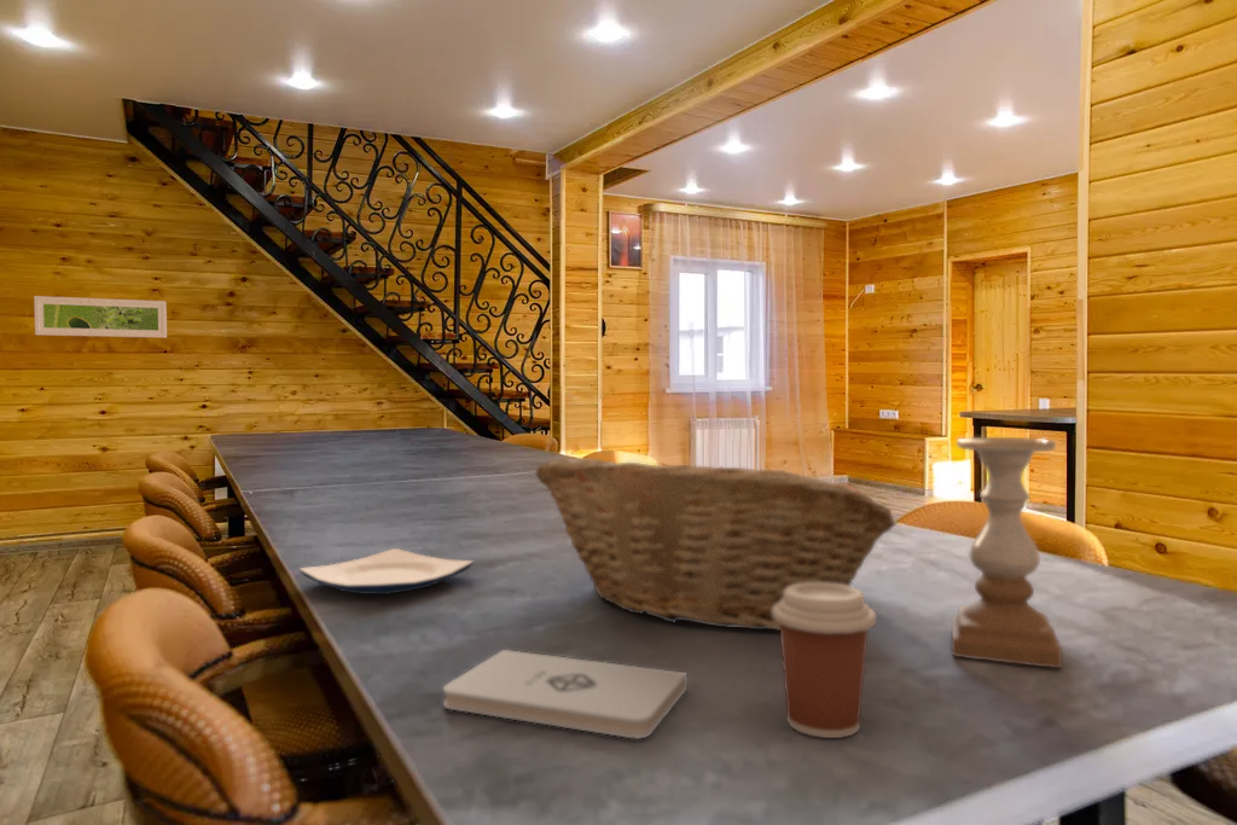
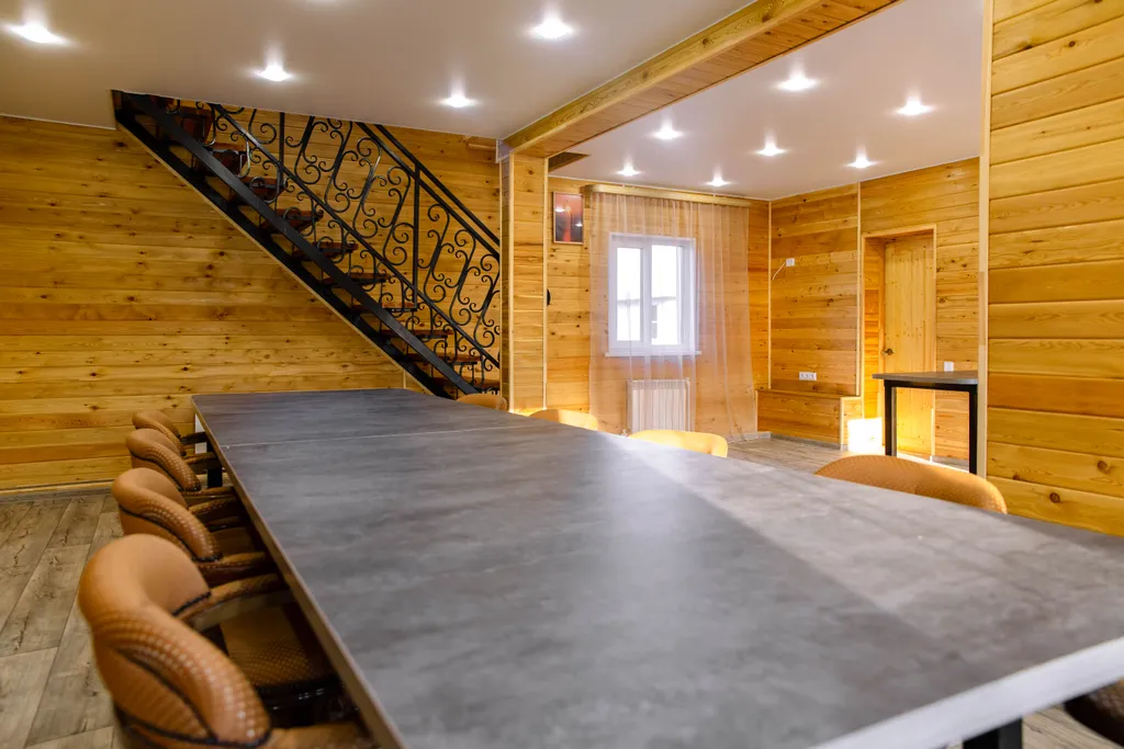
- fruit basket [534,458,898,632]
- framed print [33,295,168,339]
- coffee cup [772,582,877,739]
- notepad [442,649,689,739]
- plate [298,547,475,595]
- candle holder [951,436,1063,669]
